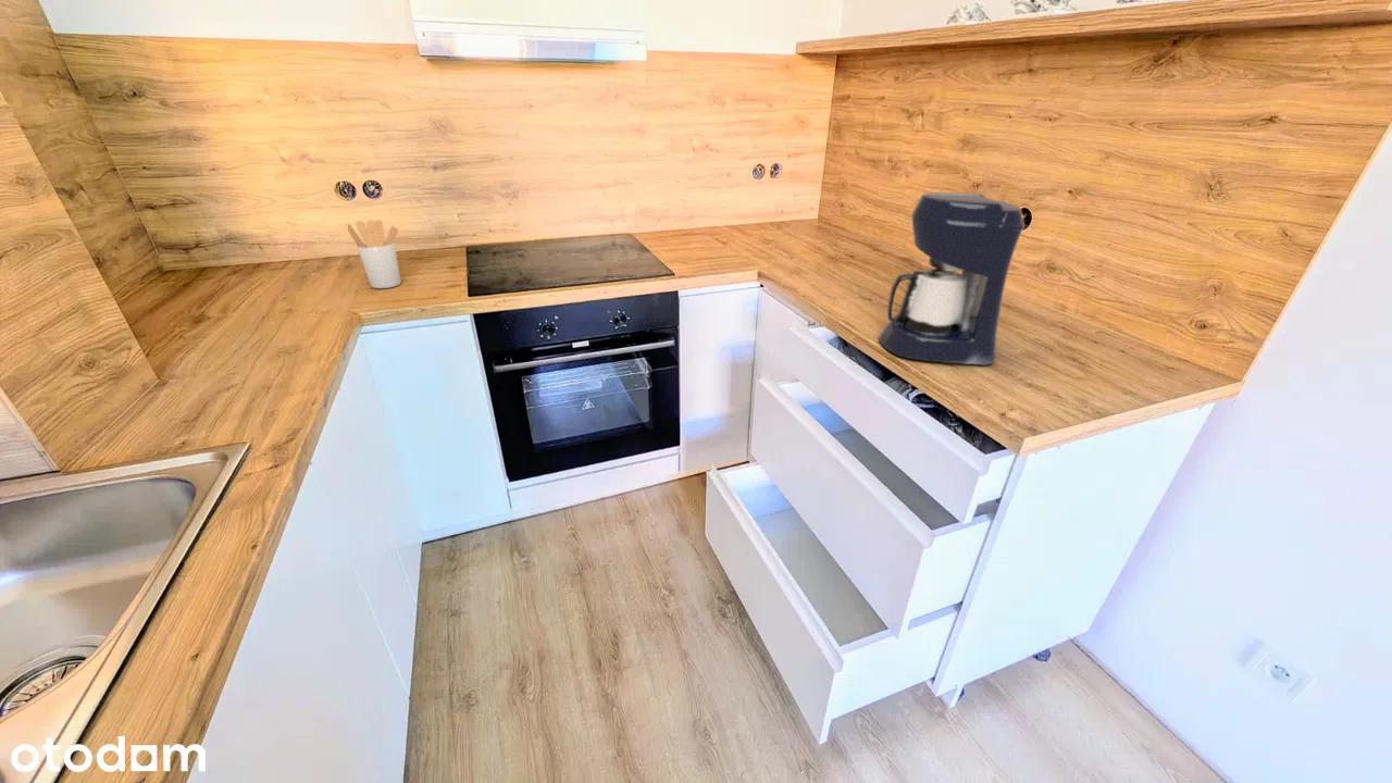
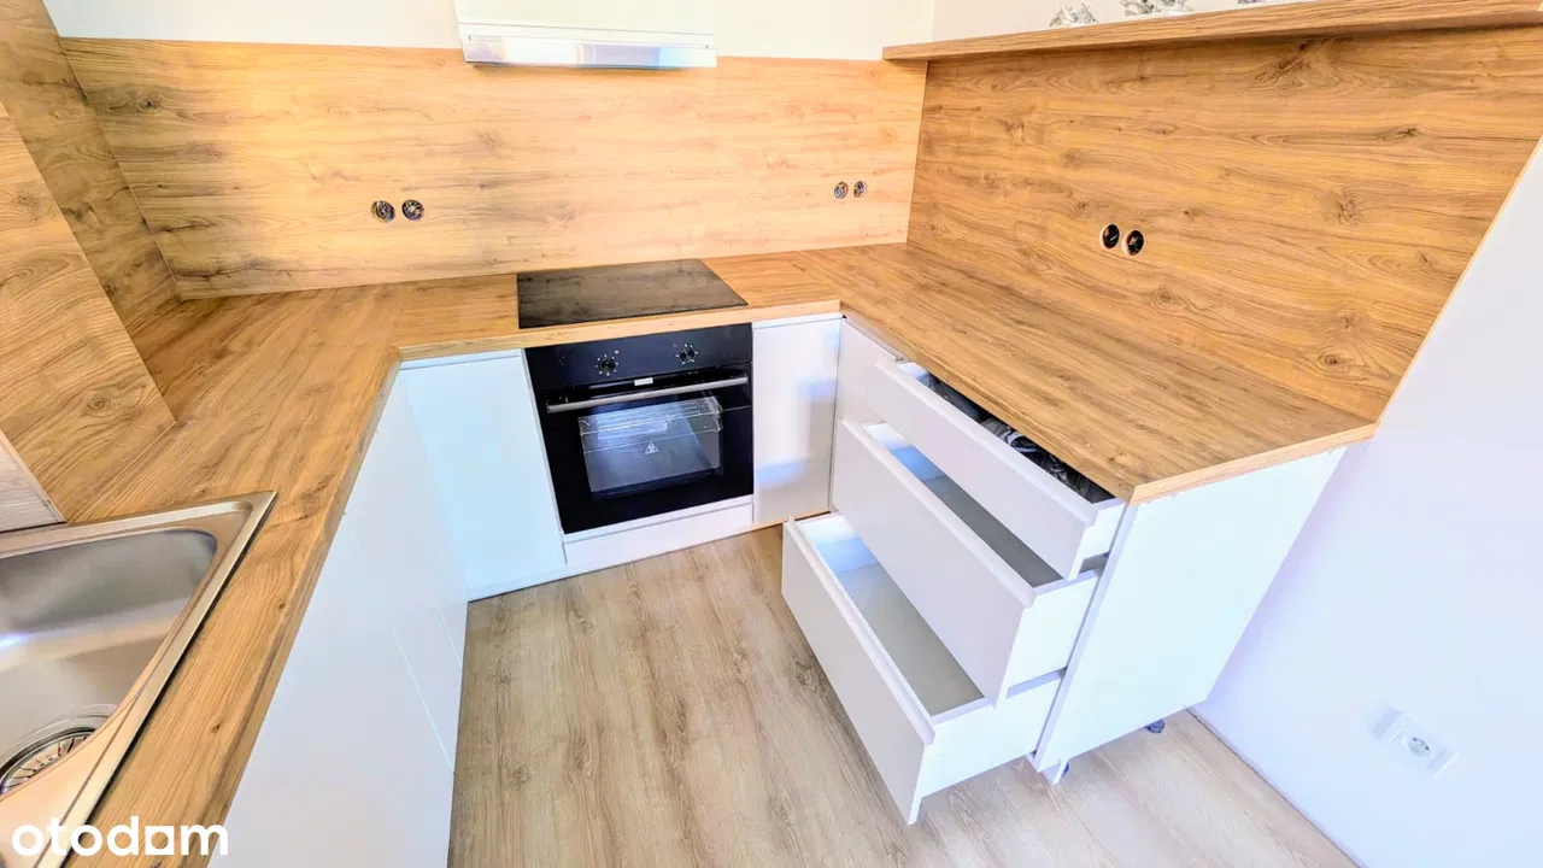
- utensil holder [346,219,402,289]
- coffee maker [878,191,1026,365]
